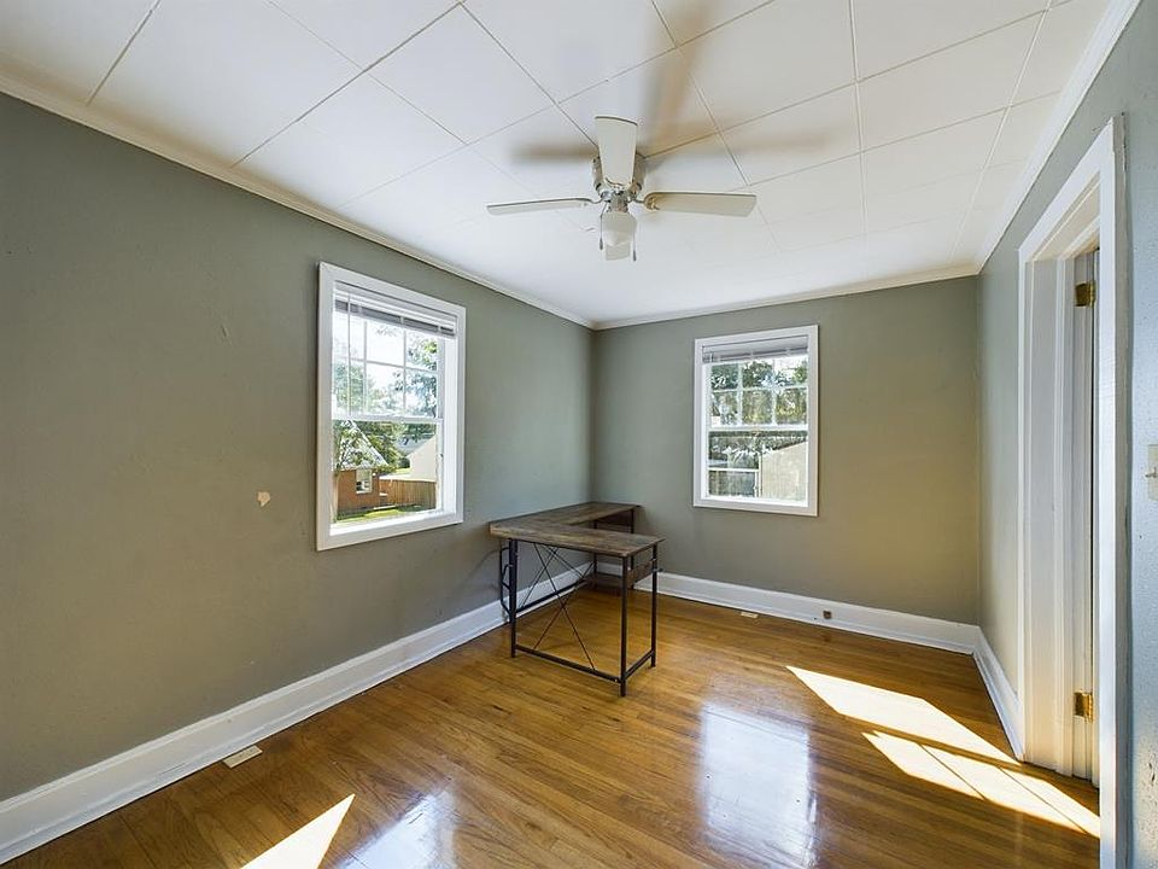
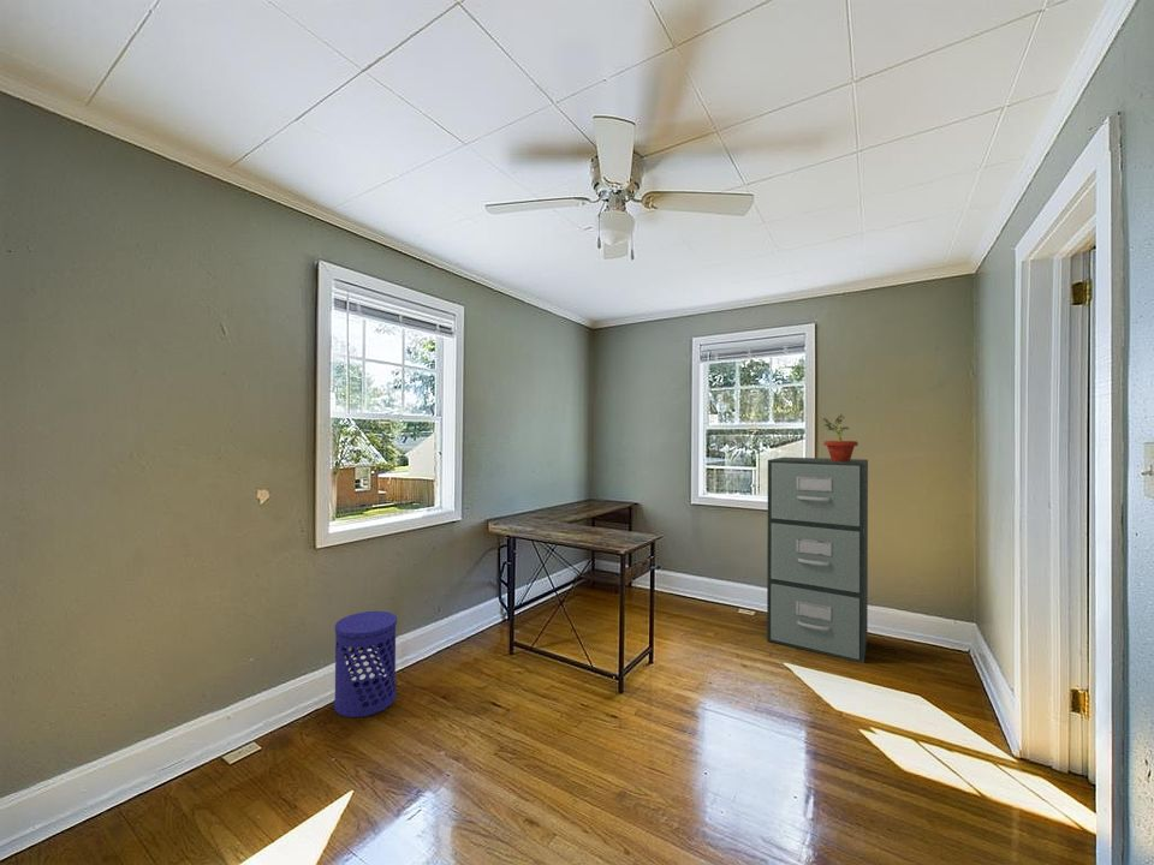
+ waste bin [333,610,398,718]
+ potted plant [821,413,859,463]
+ filing cabinet [766,457,869,664]
